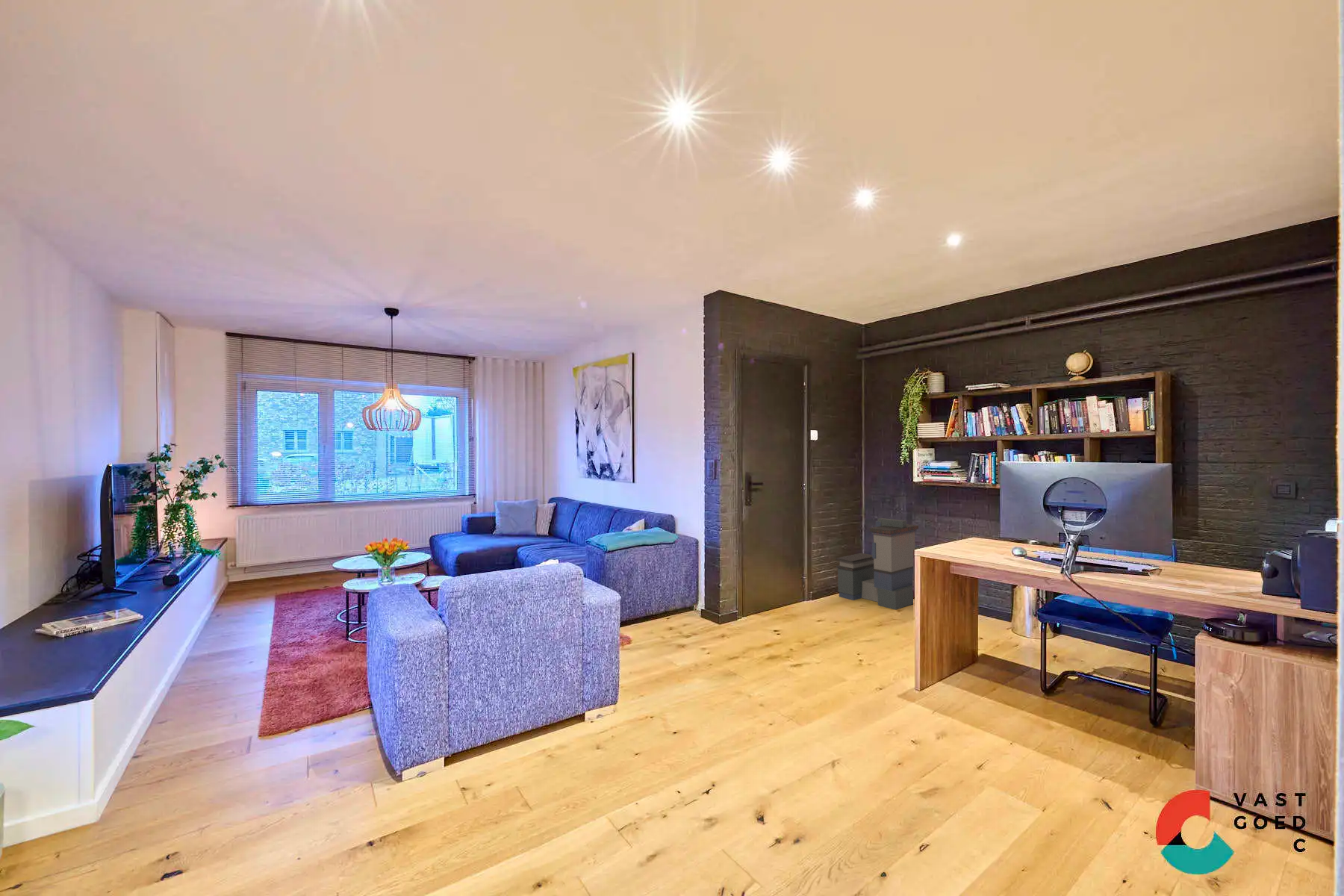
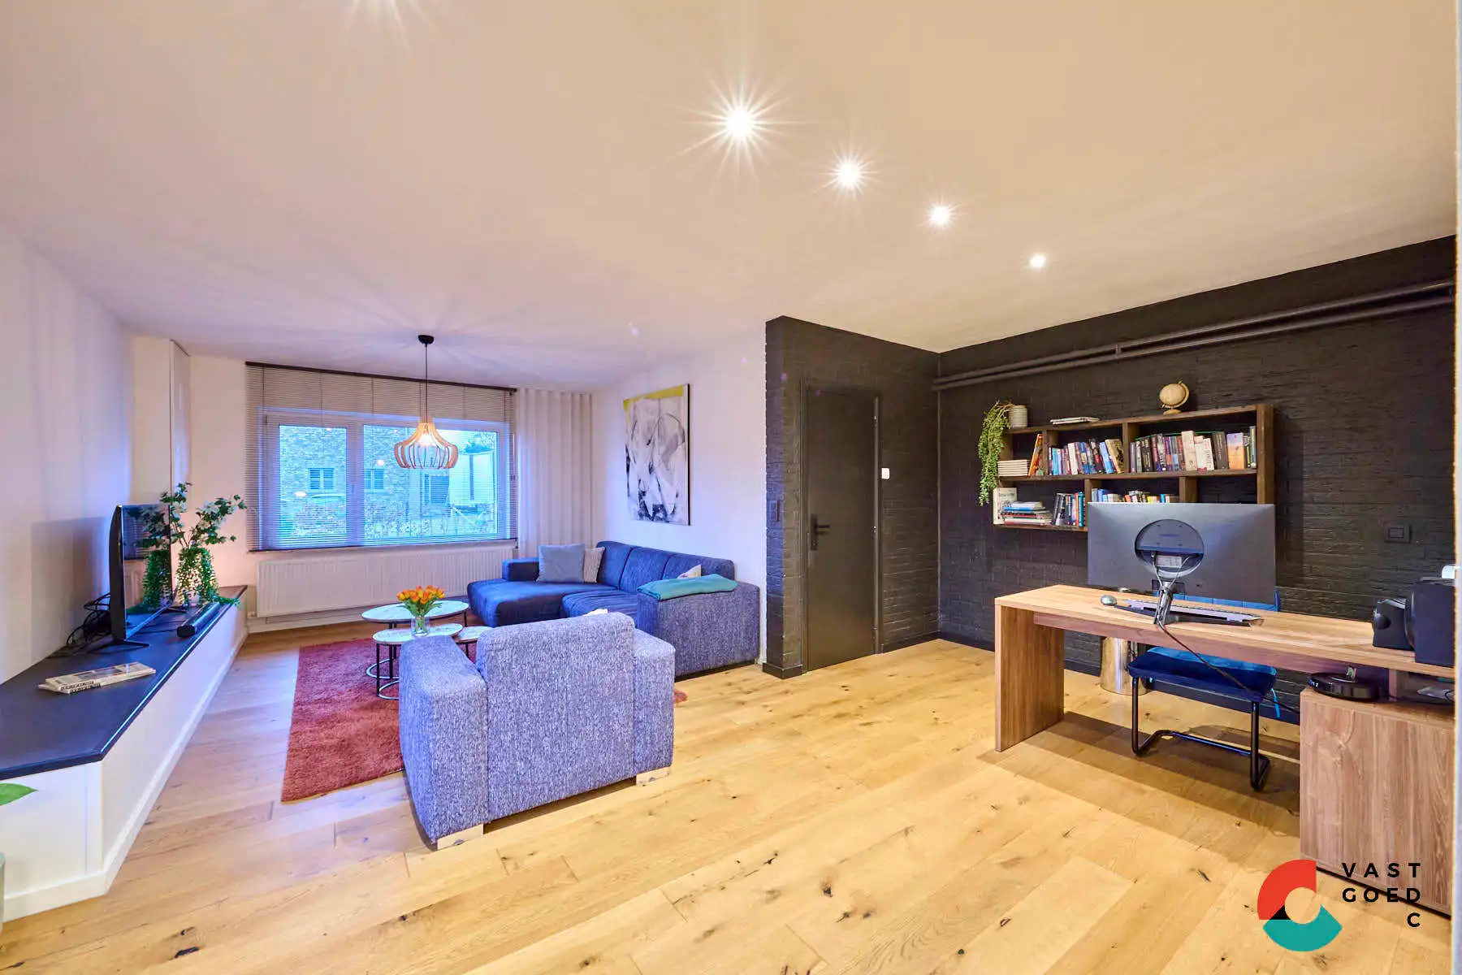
- storage bin [836,517,919,611]
